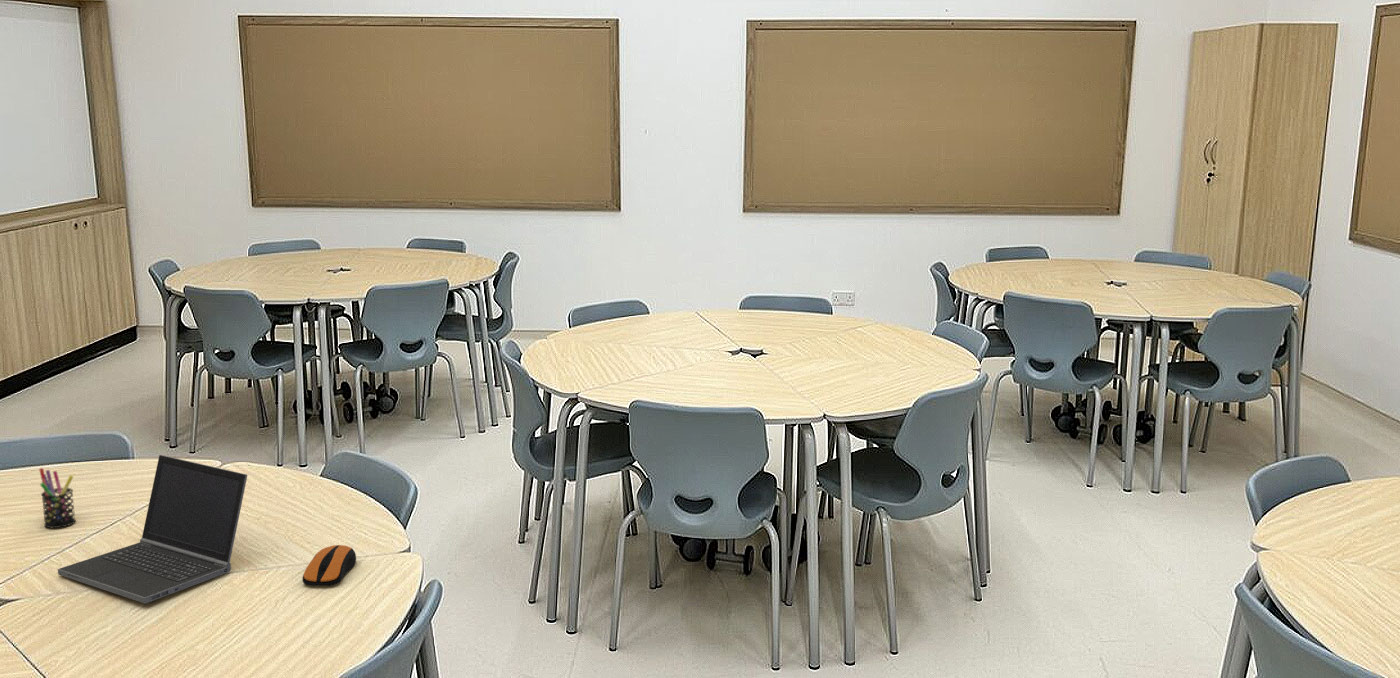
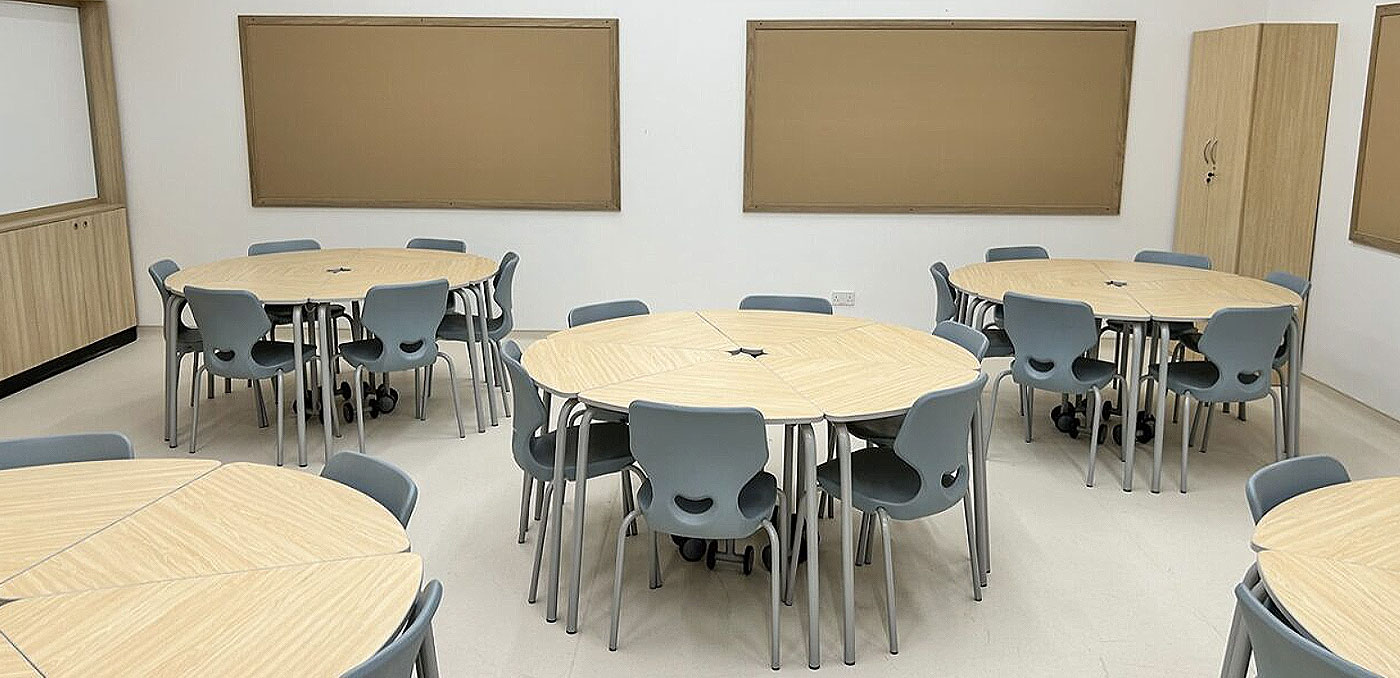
- pen holder [38,467,77,529]
- laptop computer [57,454,248,605]
- computer mouse [302,544,357,587]
